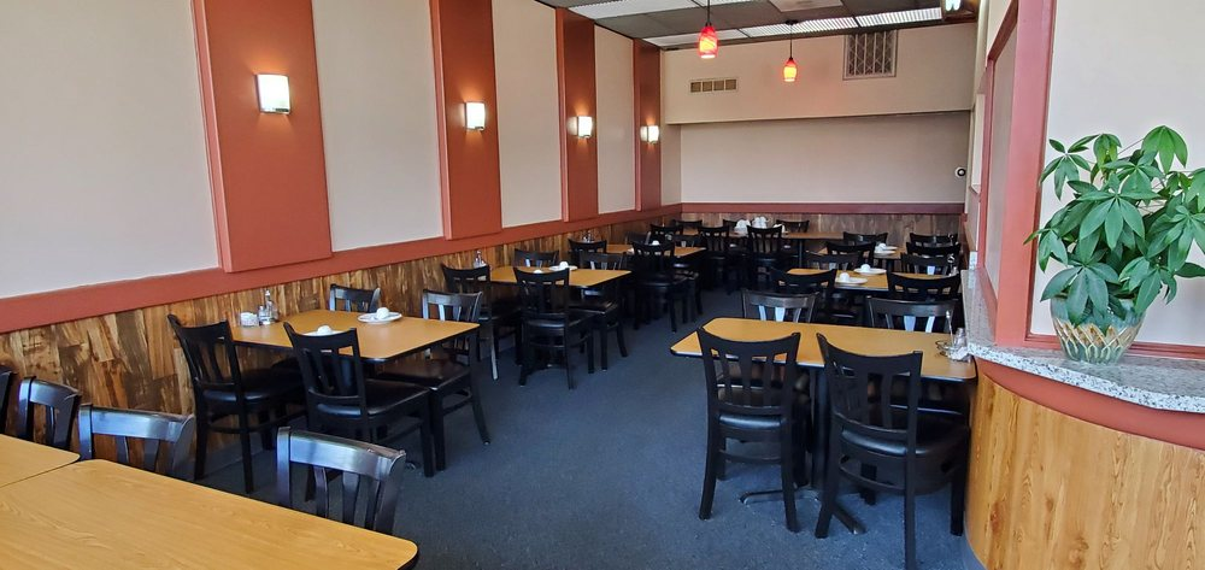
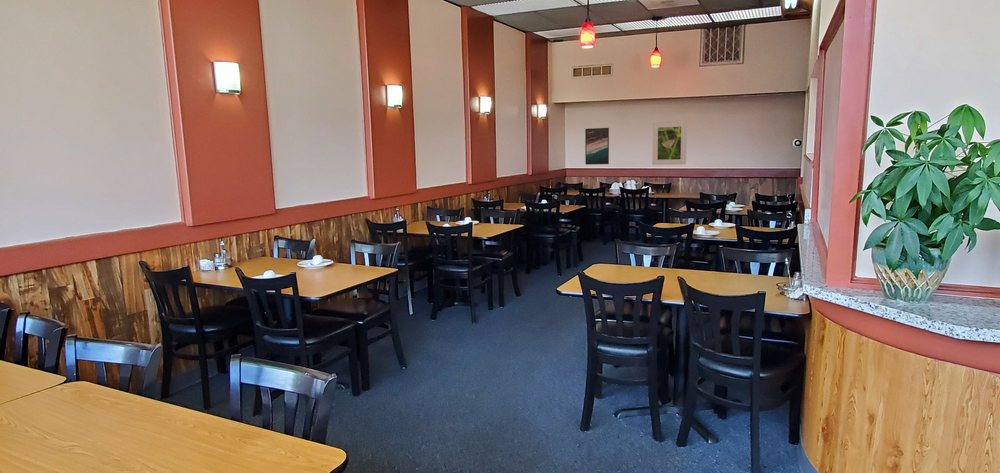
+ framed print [584,127,610,165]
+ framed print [651,120,688,166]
